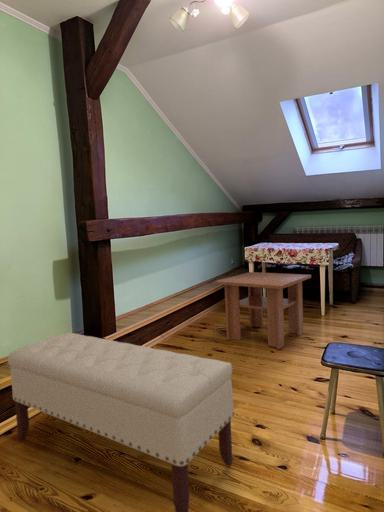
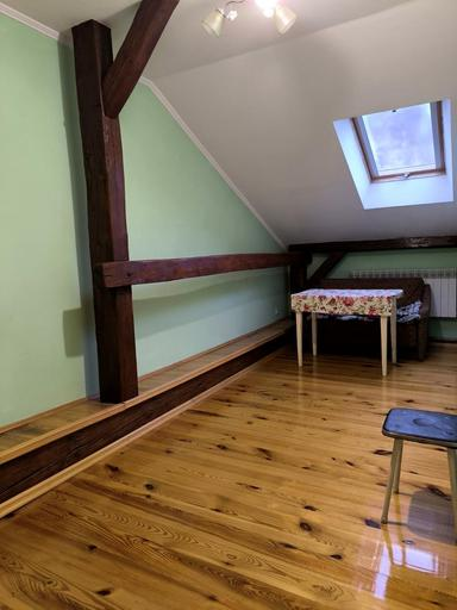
- bench [6,332,235,512]
- coffee table [214,271,312,350]
